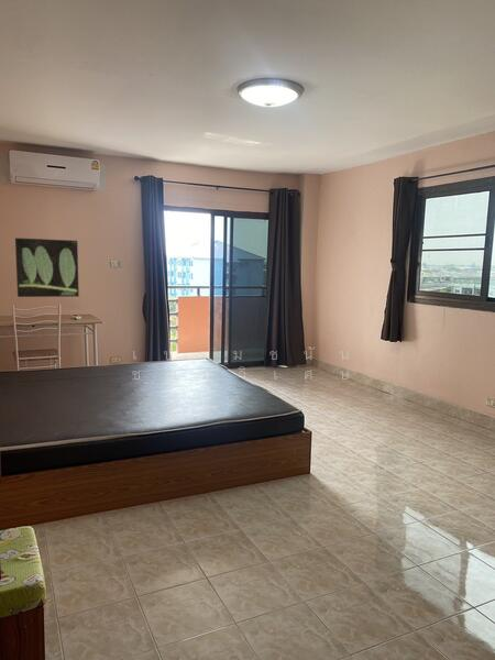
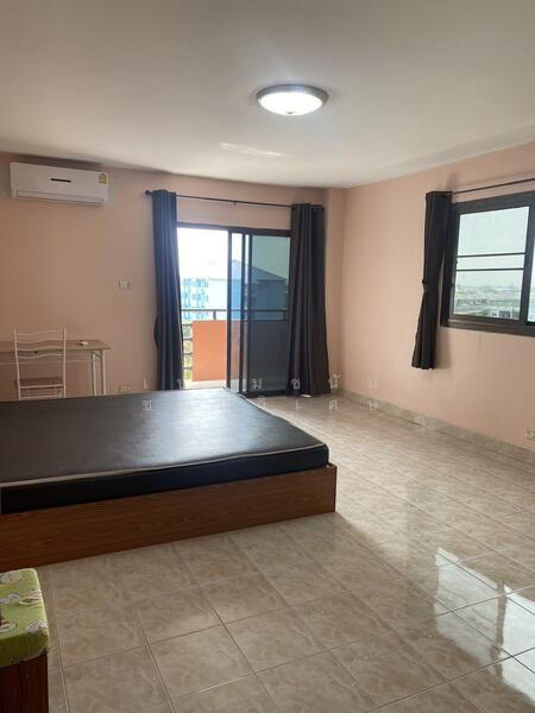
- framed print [14,237,80,298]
